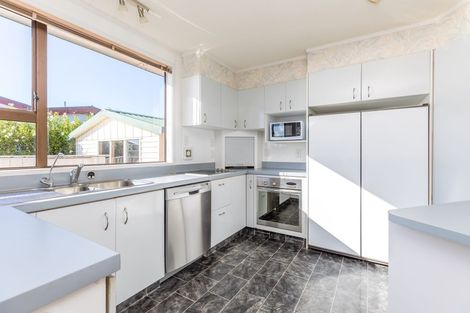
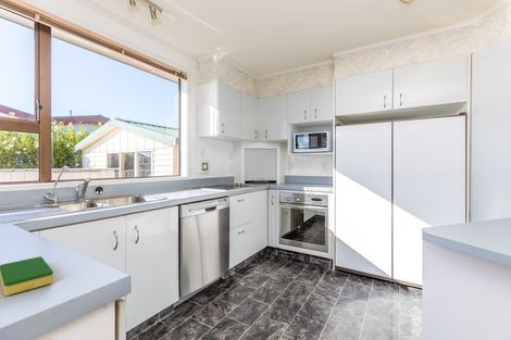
+ dish sponge [0,255,54,297]
